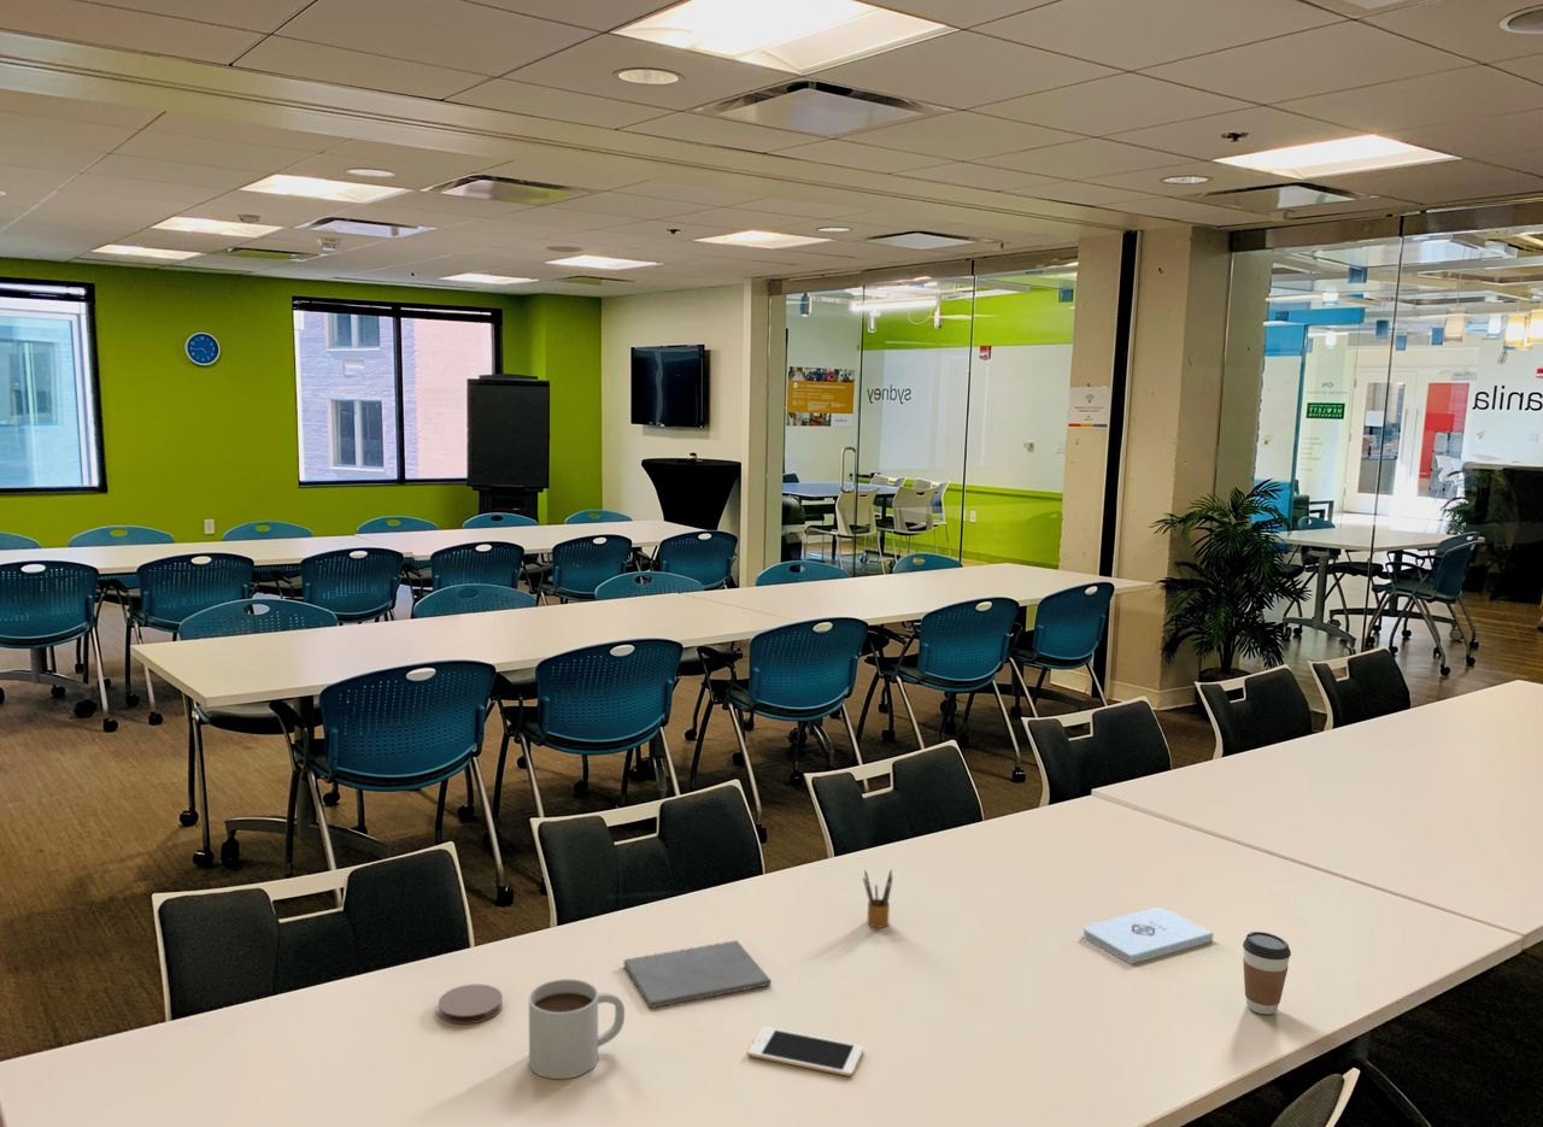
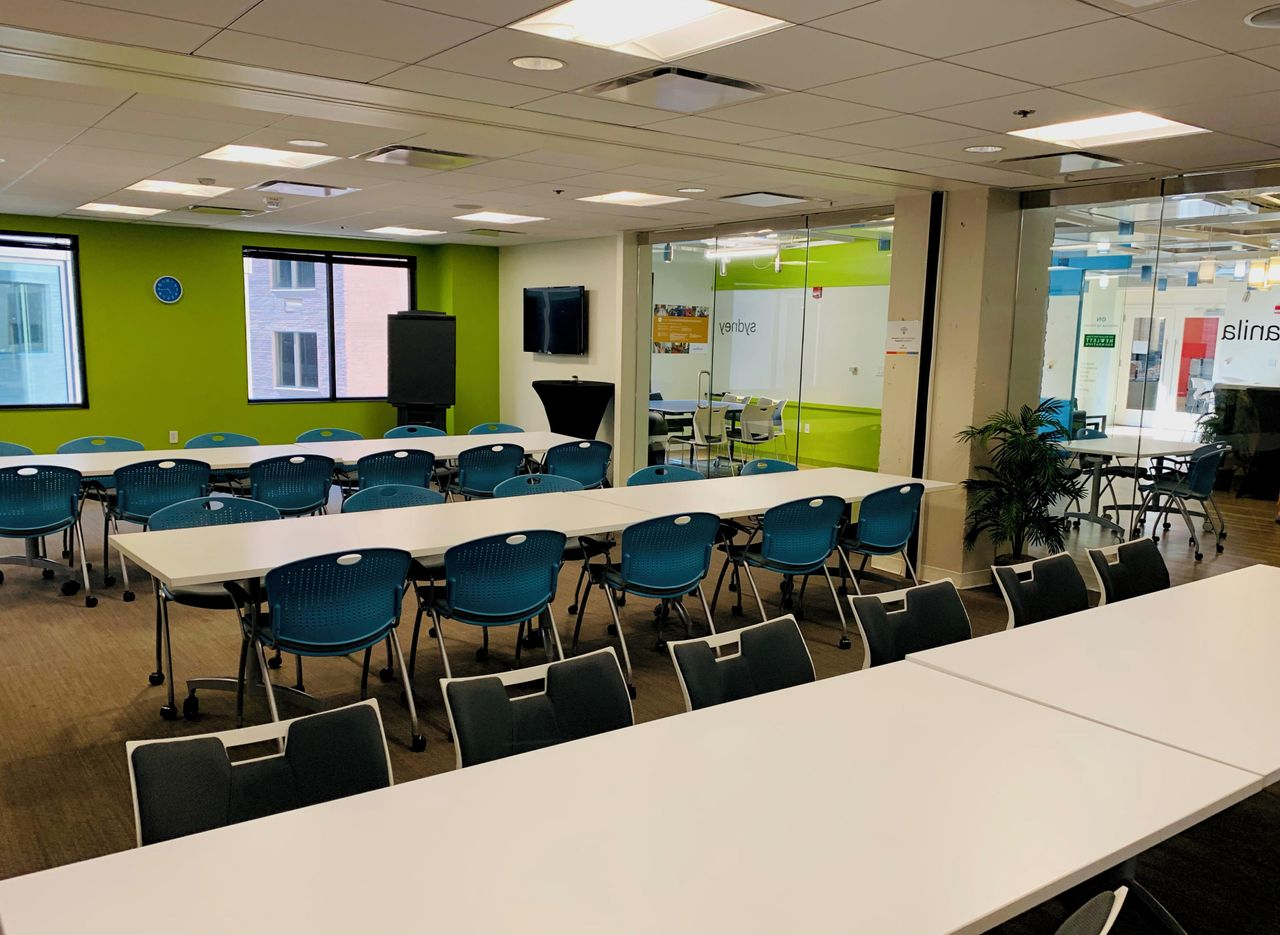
- pencil box [862,868,893,929]
- coaster [436,984,504,1026]
- notepad [1081,906,1215,965]
- cell phone [746,1026,864,1078]
- coffee cup [1242,931,1292,1016]
- notepad [623,939,772,1009]
- mug [528,978,626,1080]
